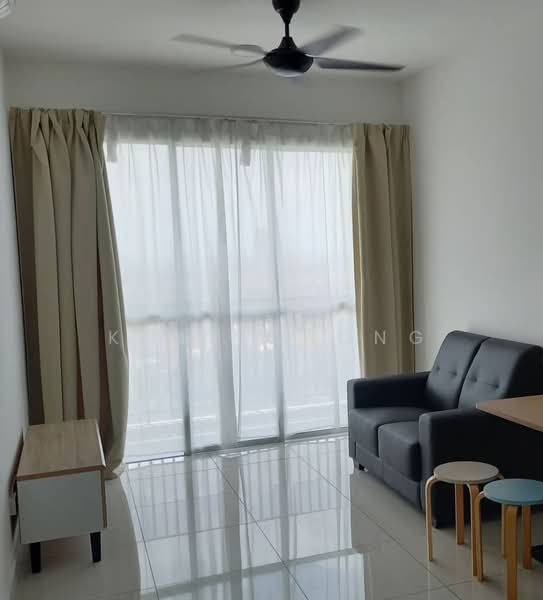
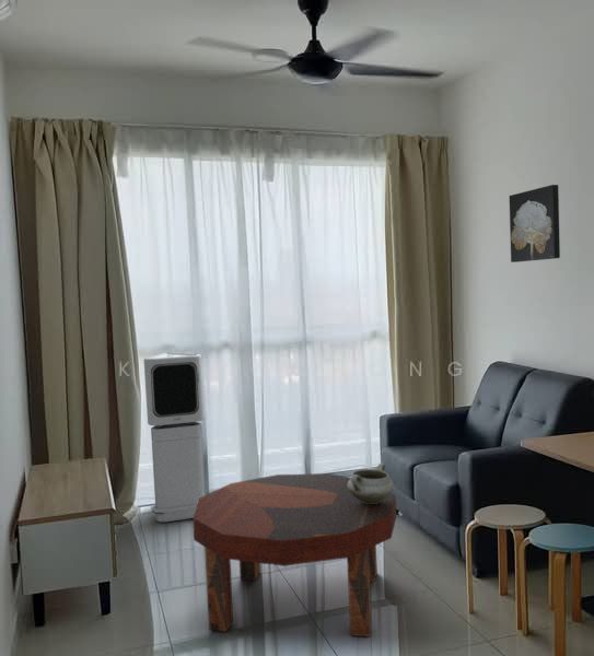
+ air purifier [143,352,207,523]
+ ceramic bowl [348,462,395,504]
+ coffee table [191,472,397,637]
+ wall art [509,184,561,263]
